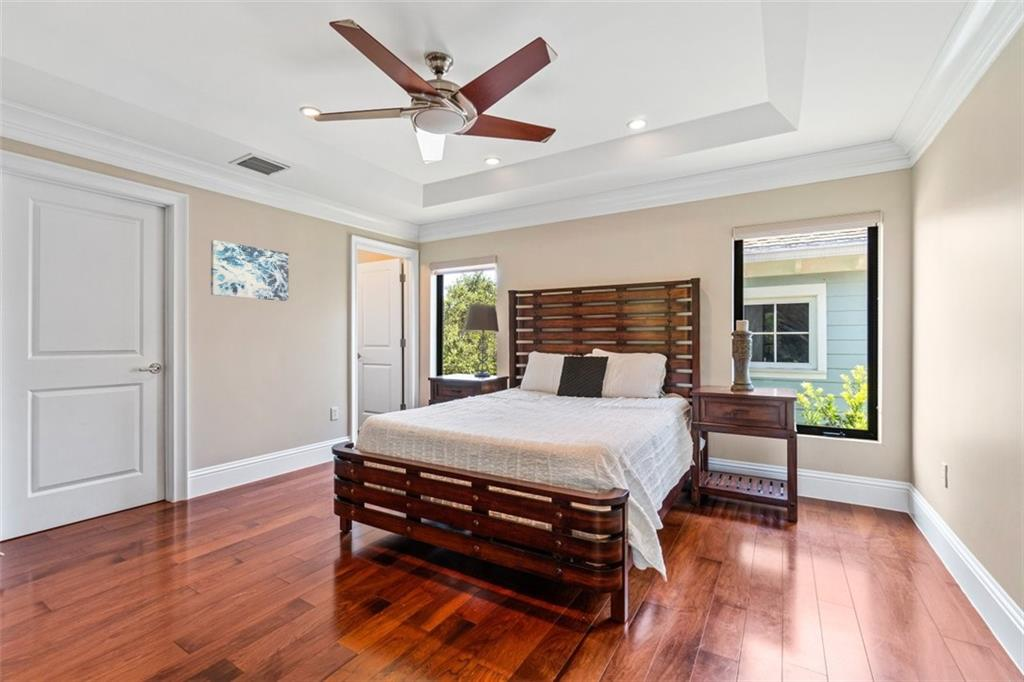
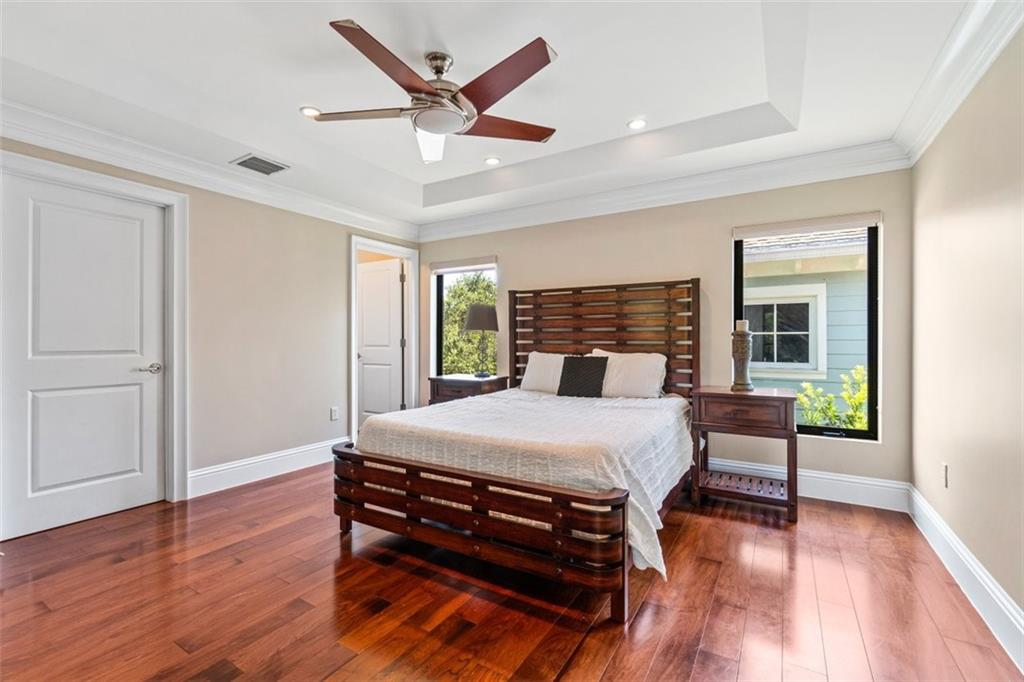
- wall art [210,239,290,302]
